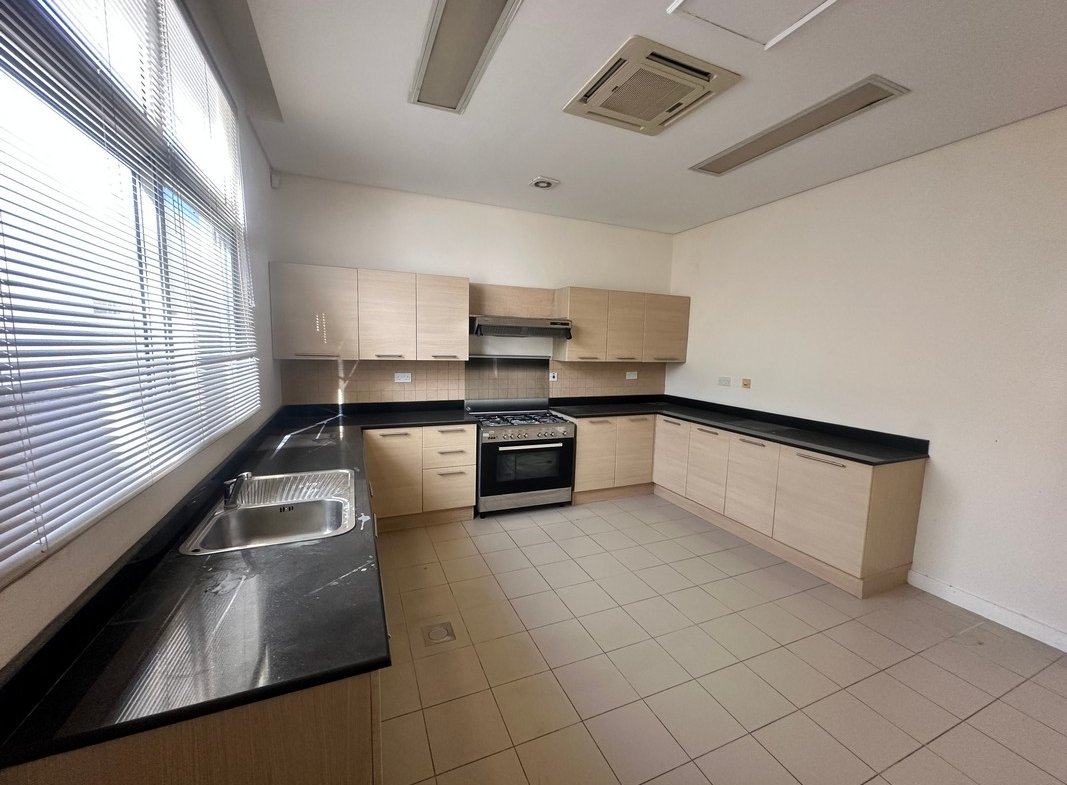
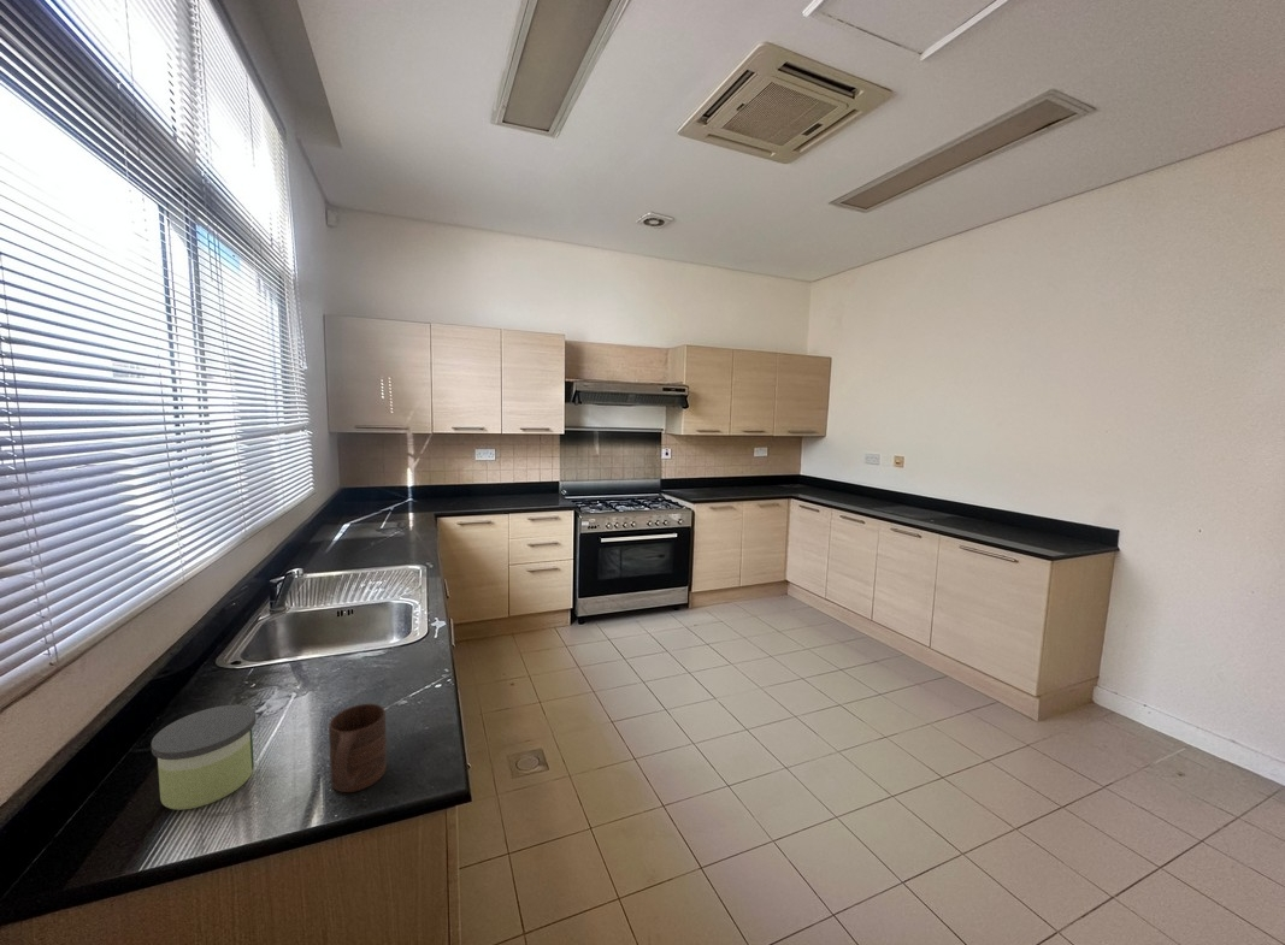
+ candle [151,704,257,811]
+ cup [328,703,388,793]
